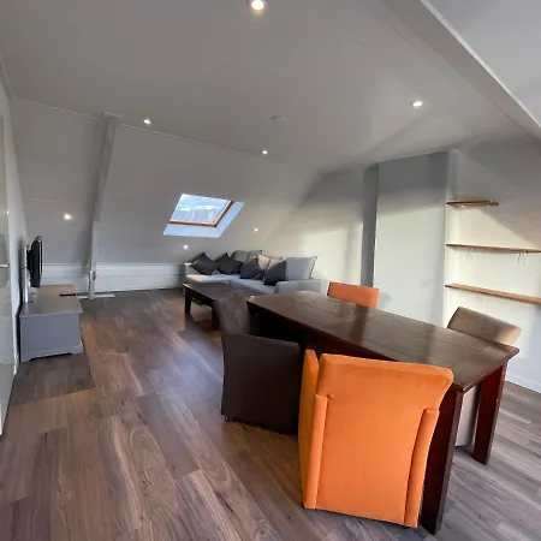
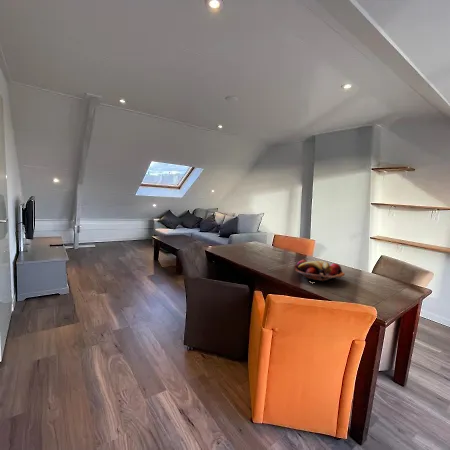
+ fruit basket [293,259,346,284]
